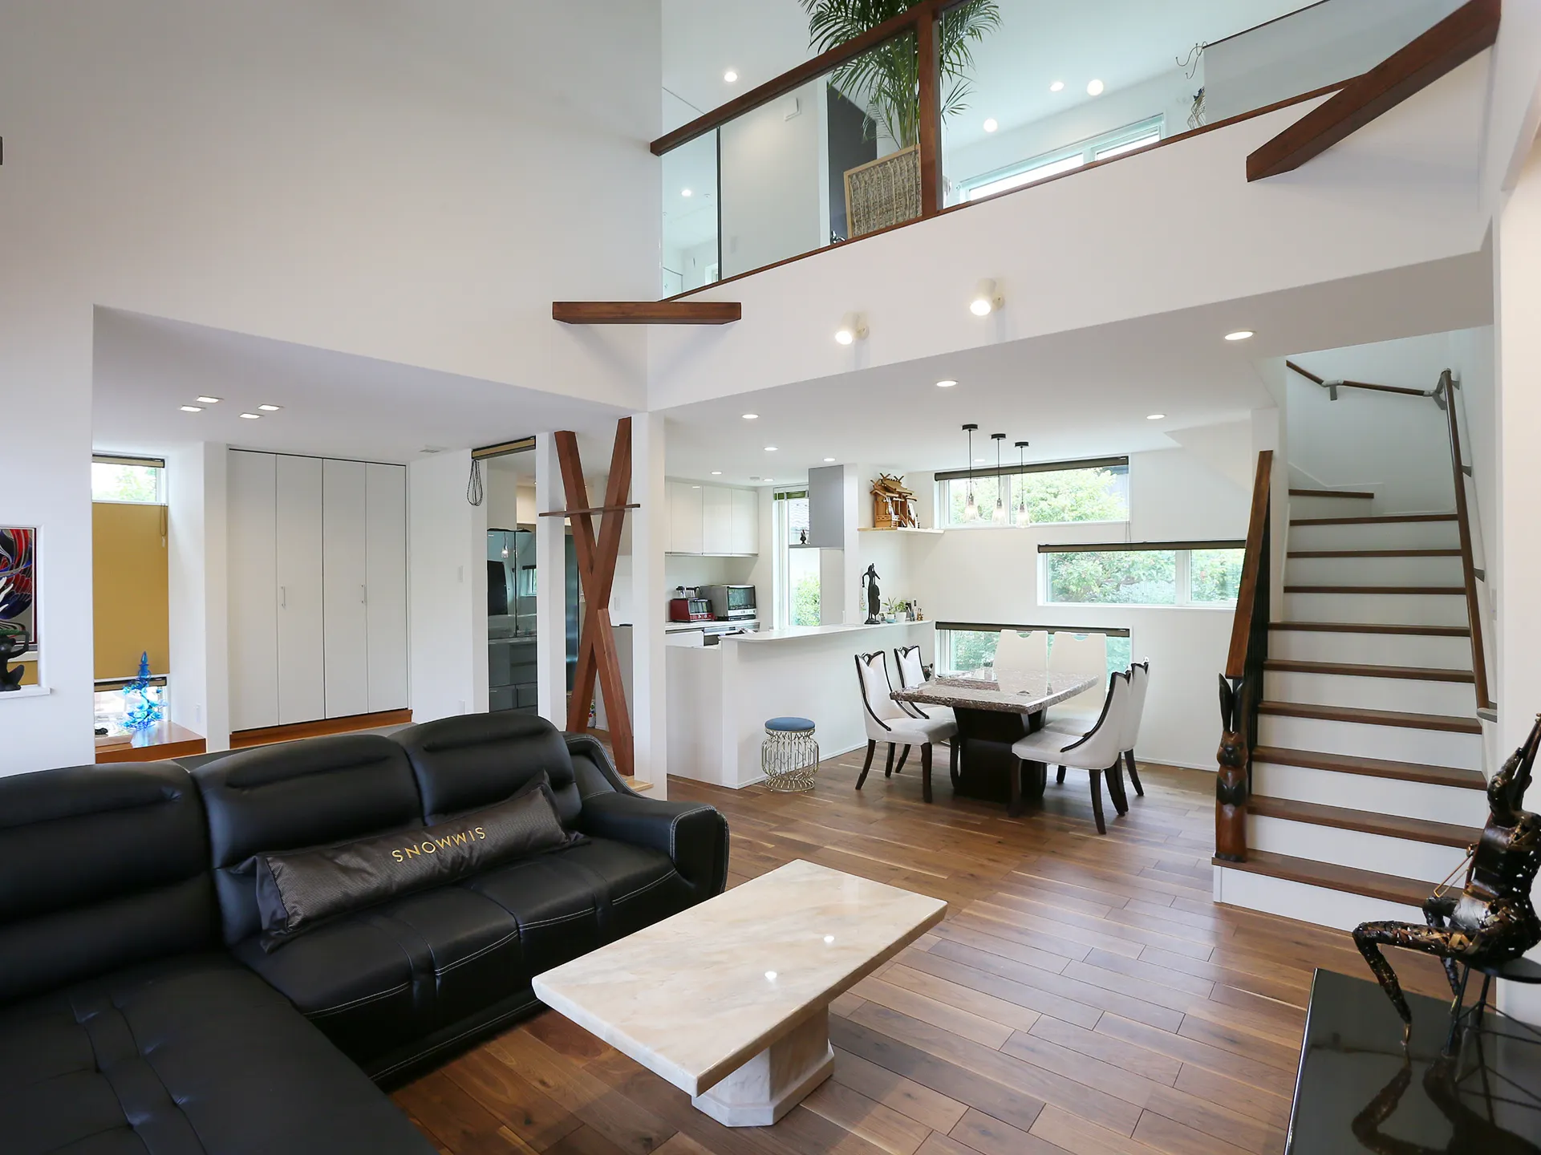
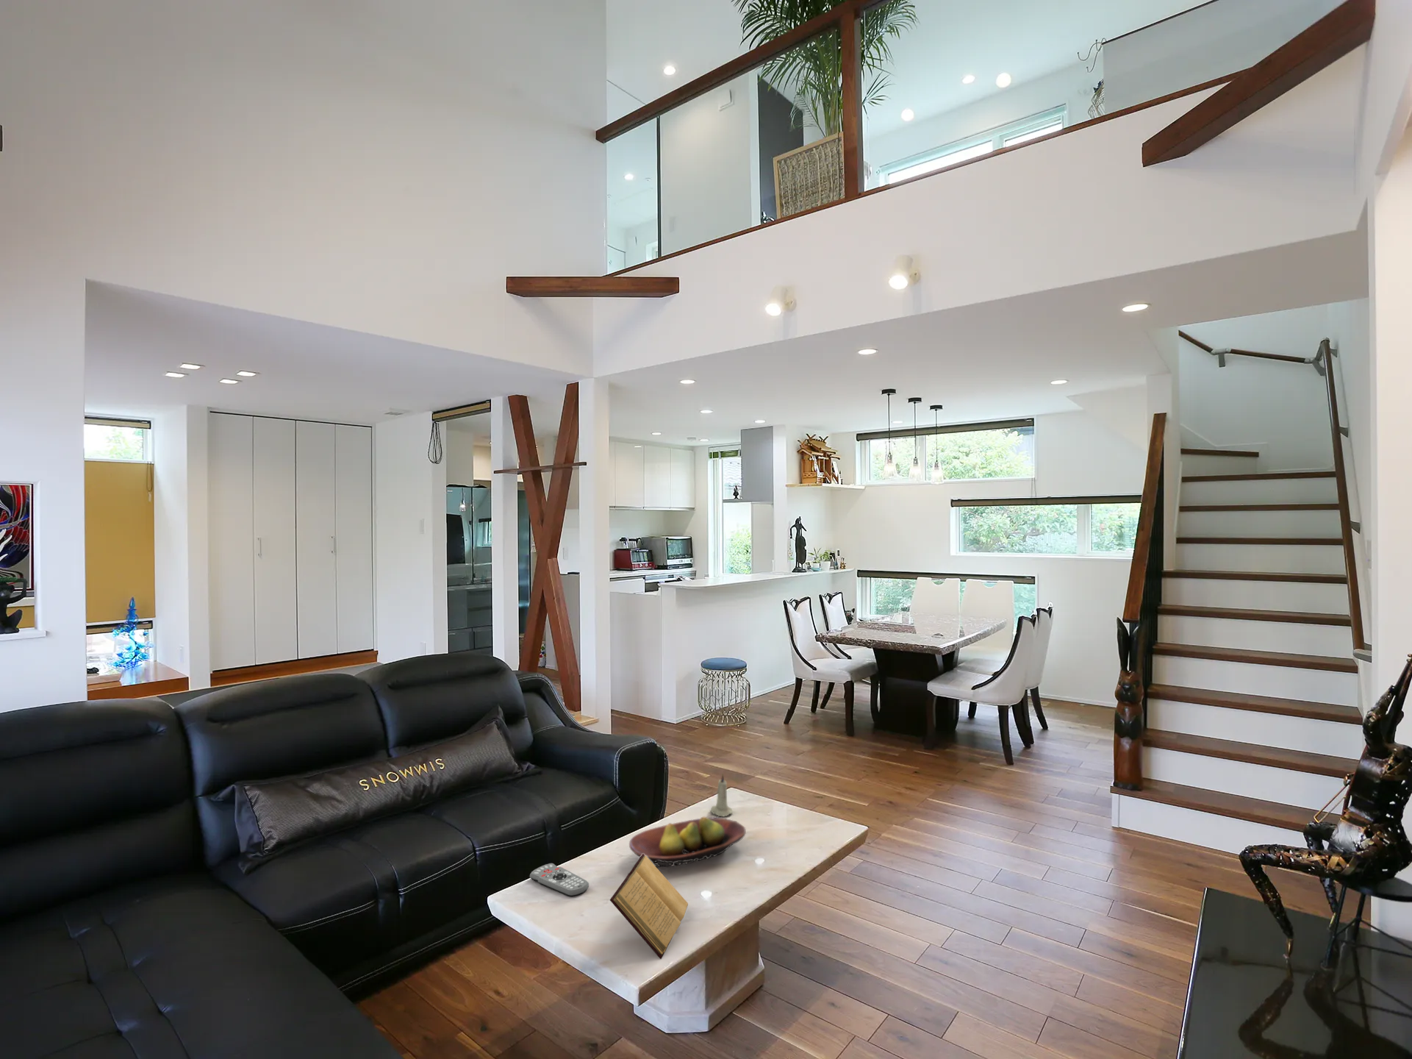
+ book [609,854,688,960]
+ remote control [529,862,589,898]
+ fruit bowl [628,816,747,868]
+ candle [710,772,734,816]
